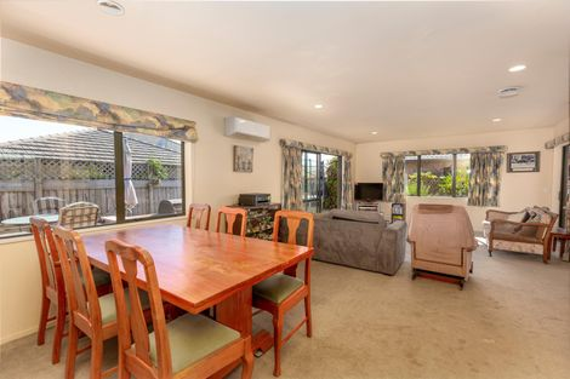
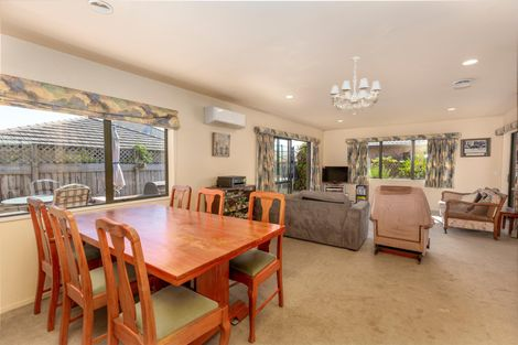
+ chandelier [330,56,381,117]
